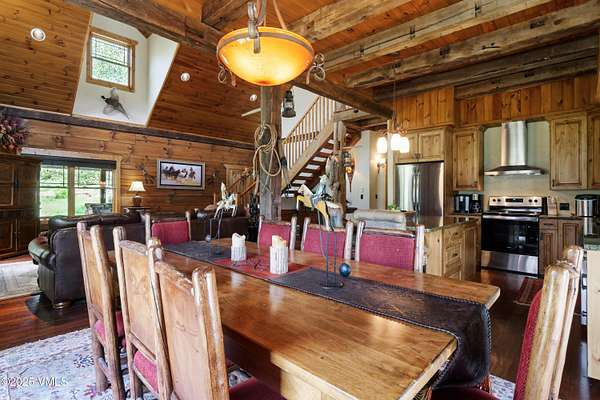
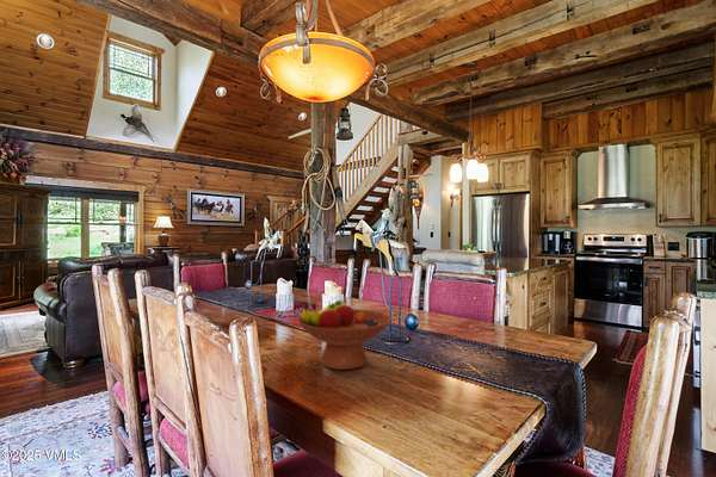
+ fruit bowl [296,299,393,371]
